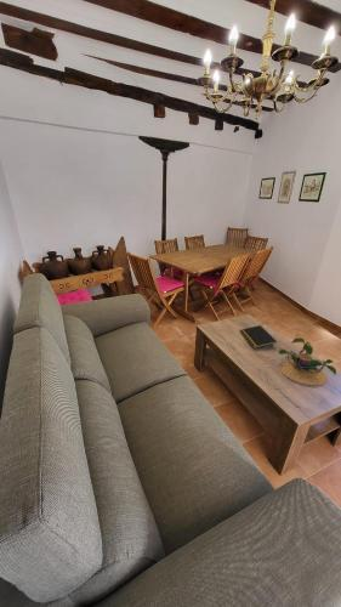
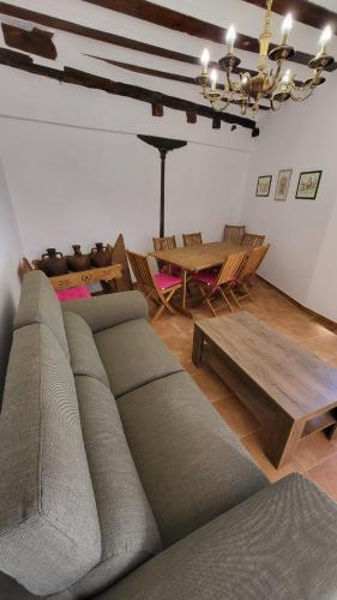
- notepad [239,324,278,350]
- plant [277,336,337,386]
